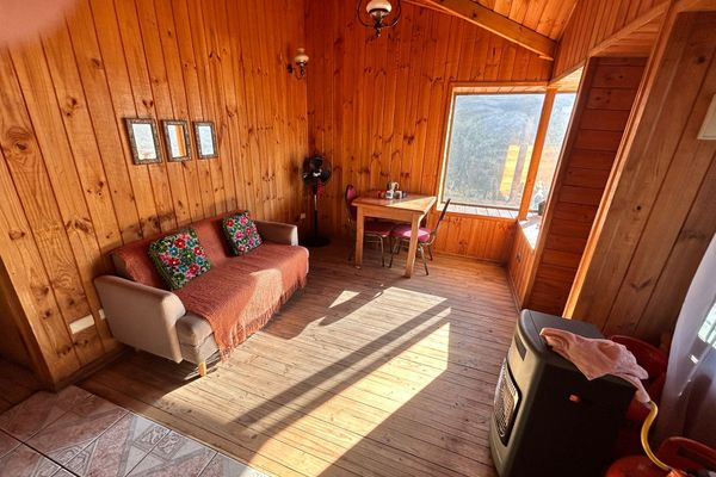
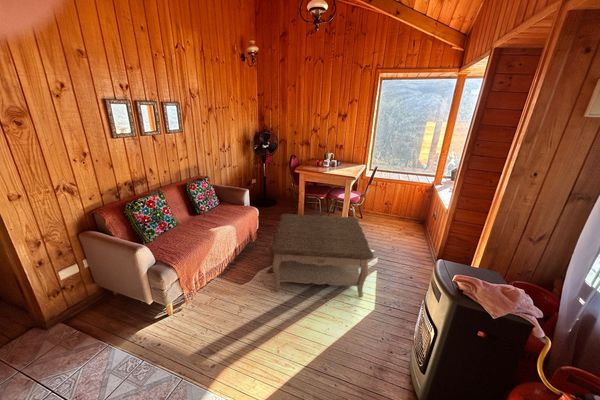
+ coffee table [268,213,375,298]
